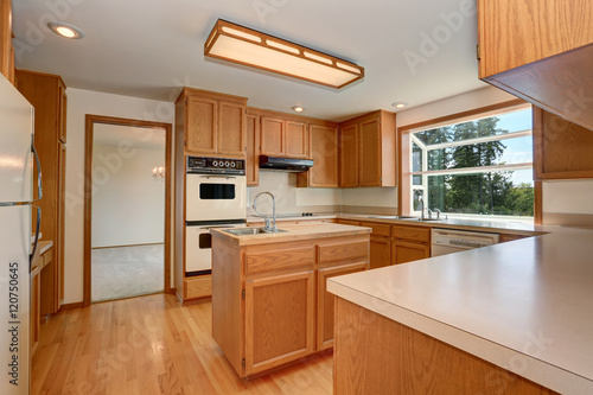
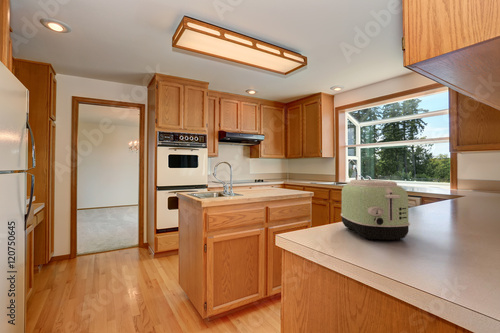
+ toaster [340,179,411,241]
